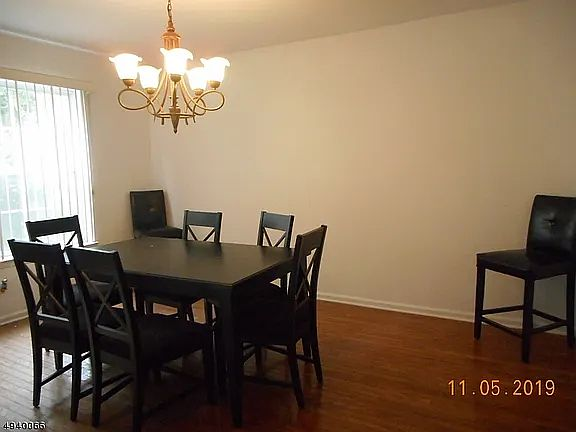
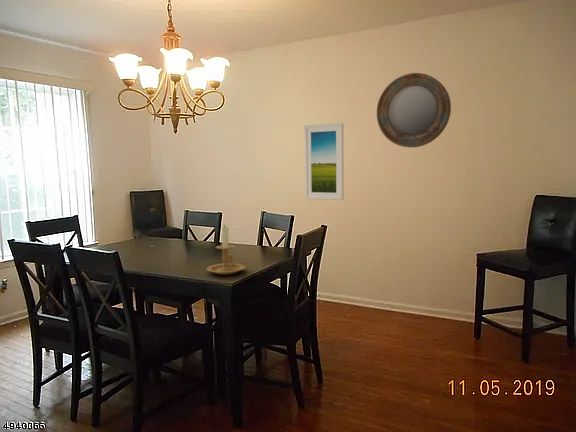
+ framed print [303,122,345,201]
+ candle holder [206,225,246,276]
+ home mirror [376,72,452,148]
